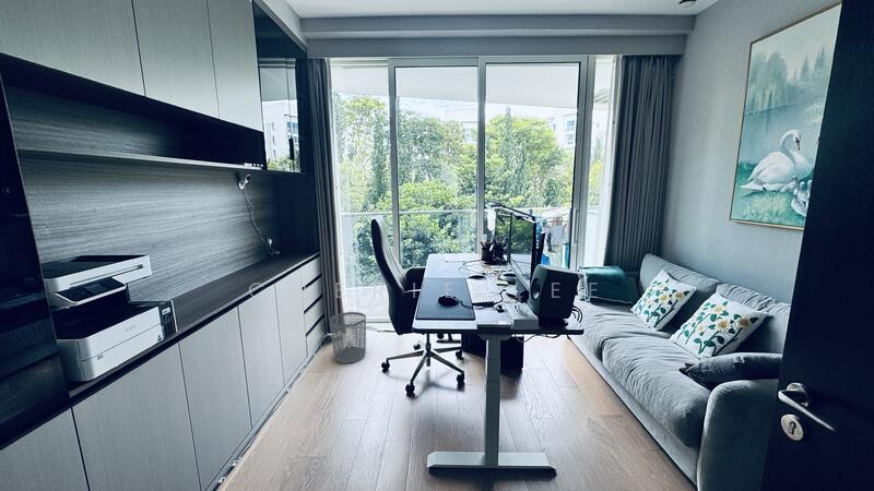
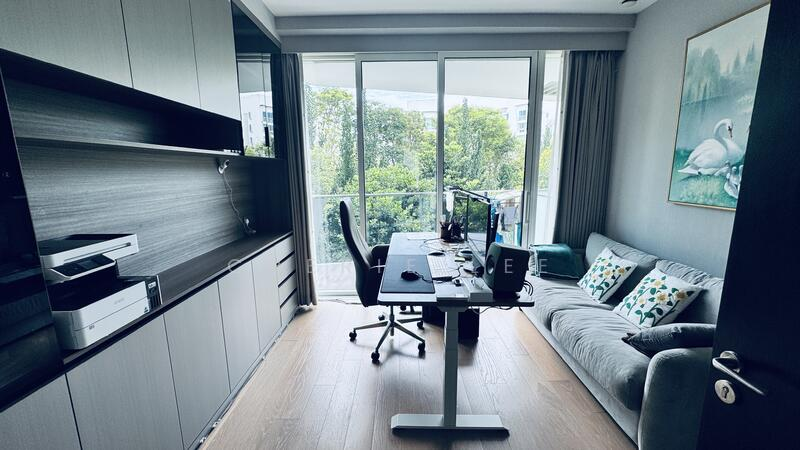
- waste bin [329,311,367,364]
